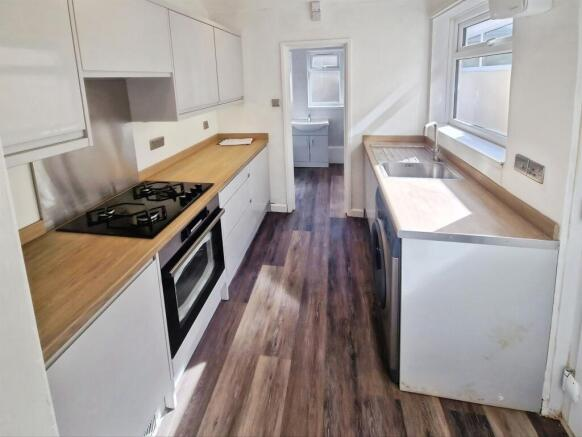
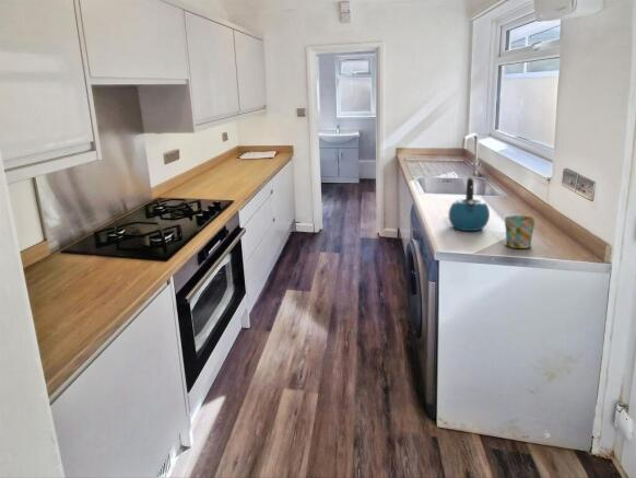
+ kettle [448,176,491,232]
+ mug [504,214,537,249]
